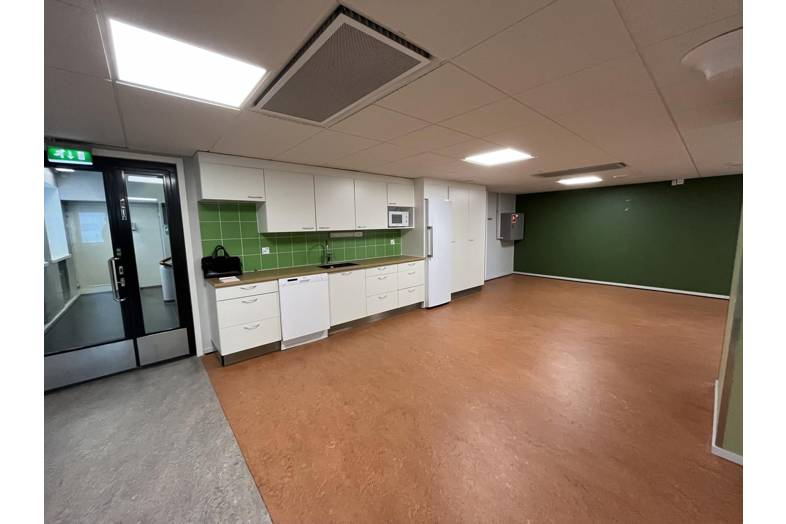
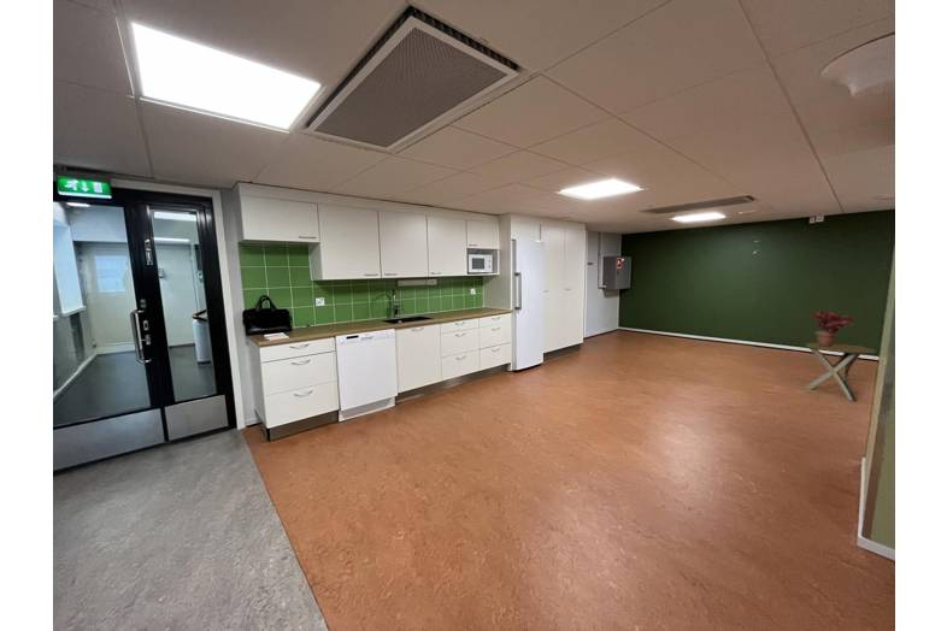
+ side table [804,342,877,402]
+ potted plant [811,311,854,346]
